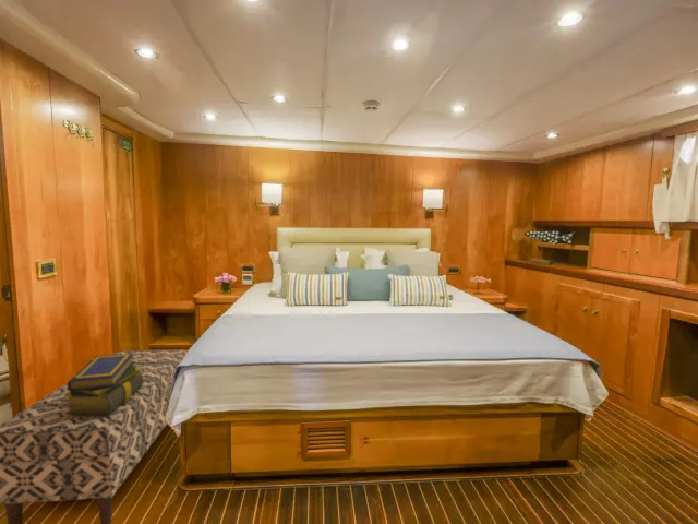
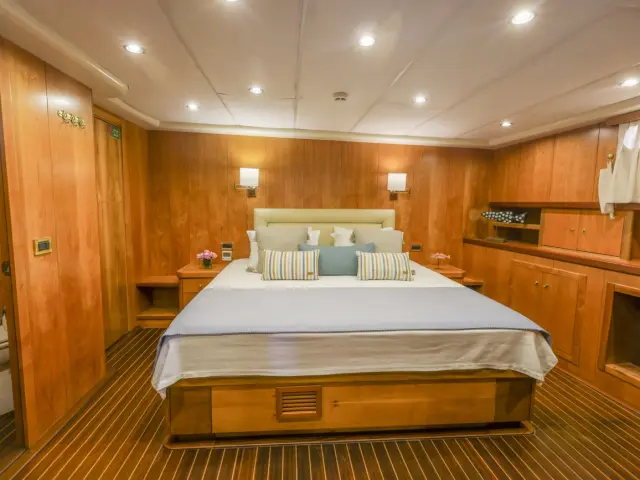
- bench [0,349,189,524]
- stack of books [64,354,143,417]
